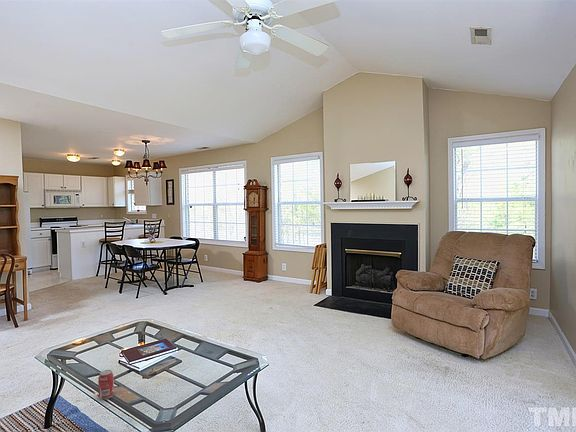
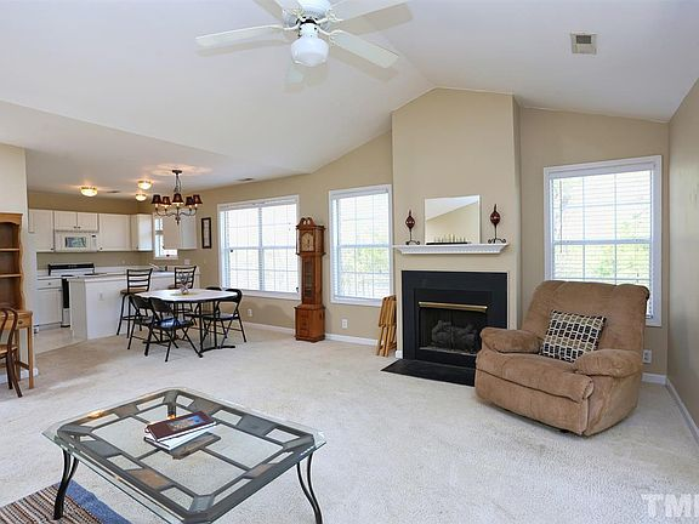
- beverage can [97,369,115,400]
